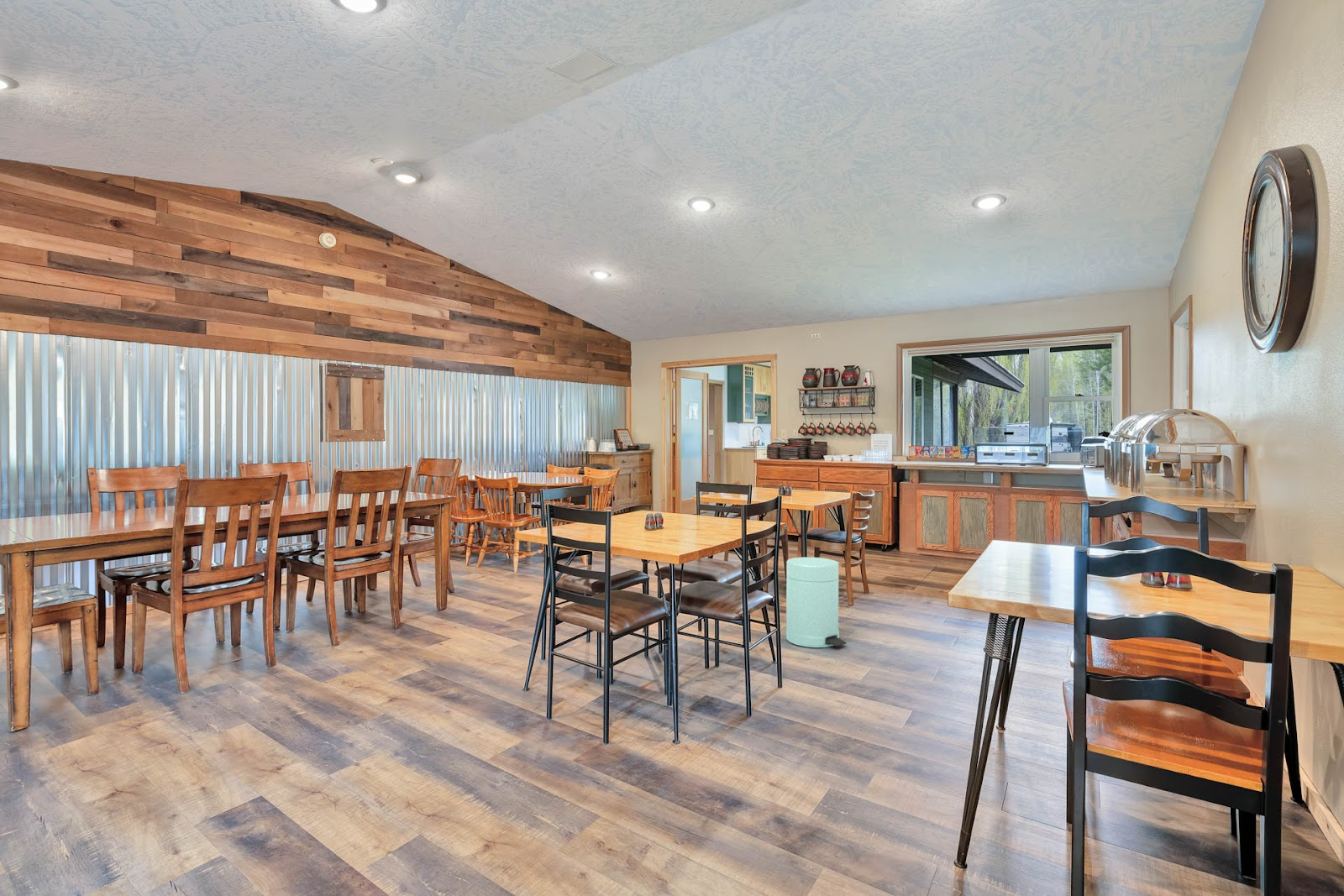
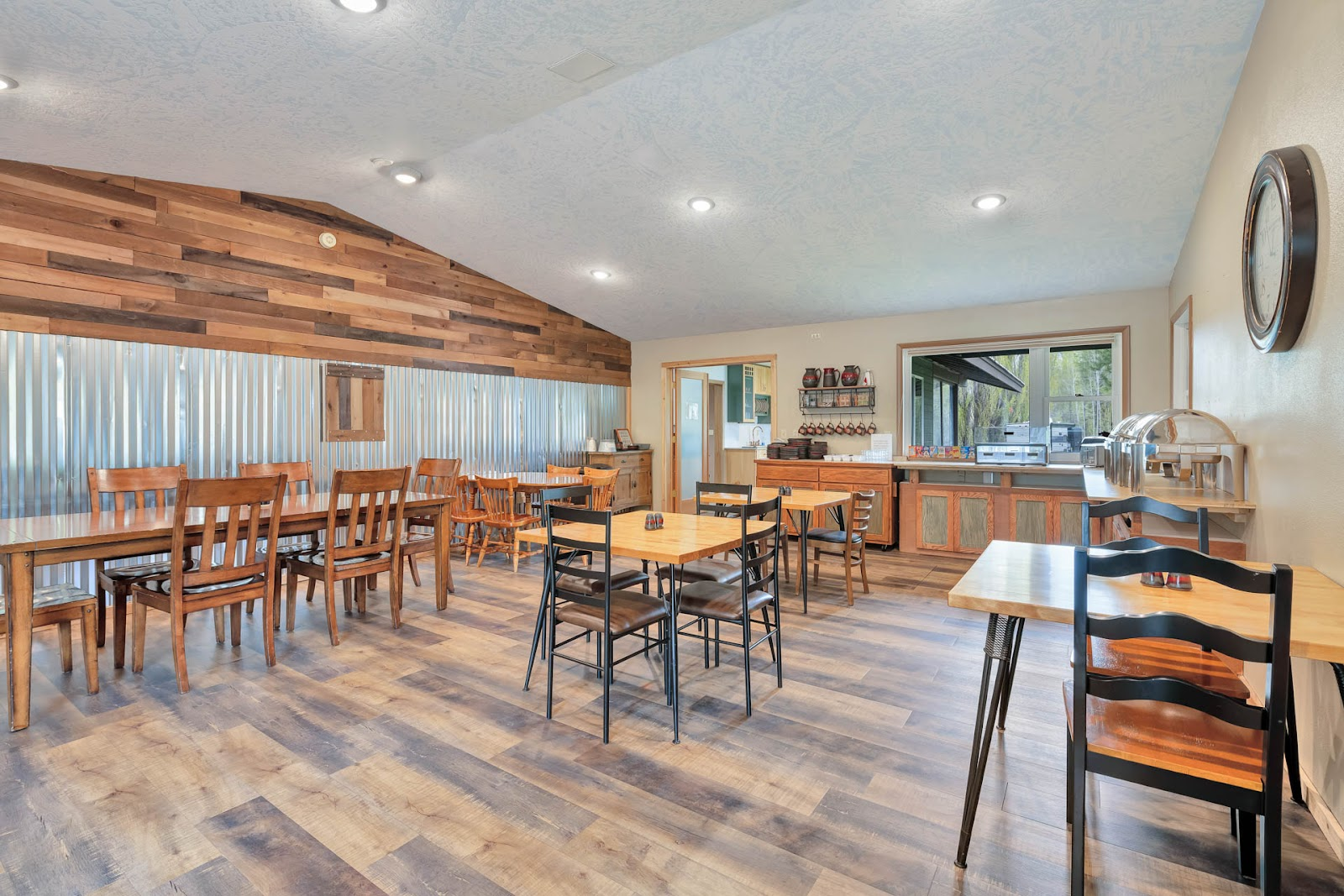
- trash can [785,557,848,648]
